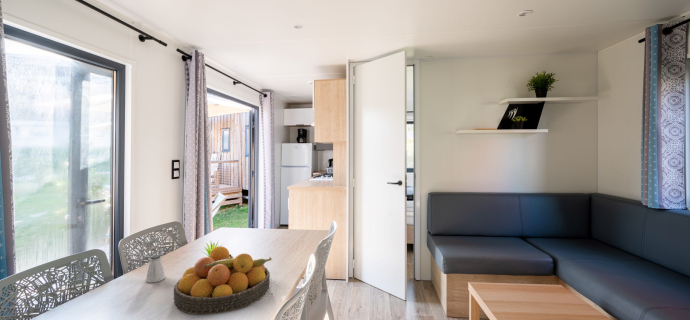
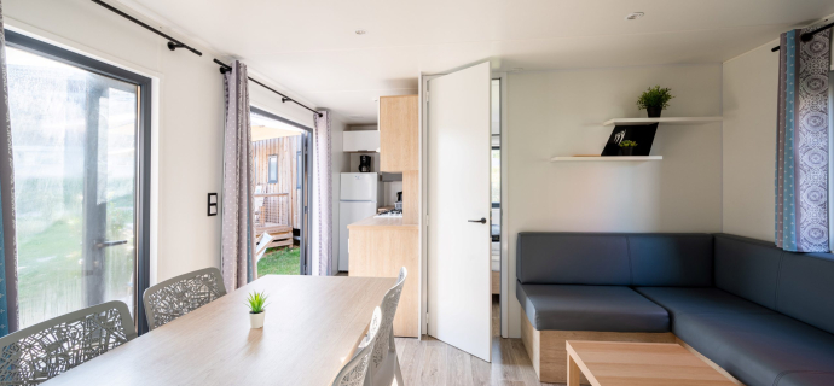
- fruit bowl [173,245,273,315]
- saltshaker [145,254,166,284]
